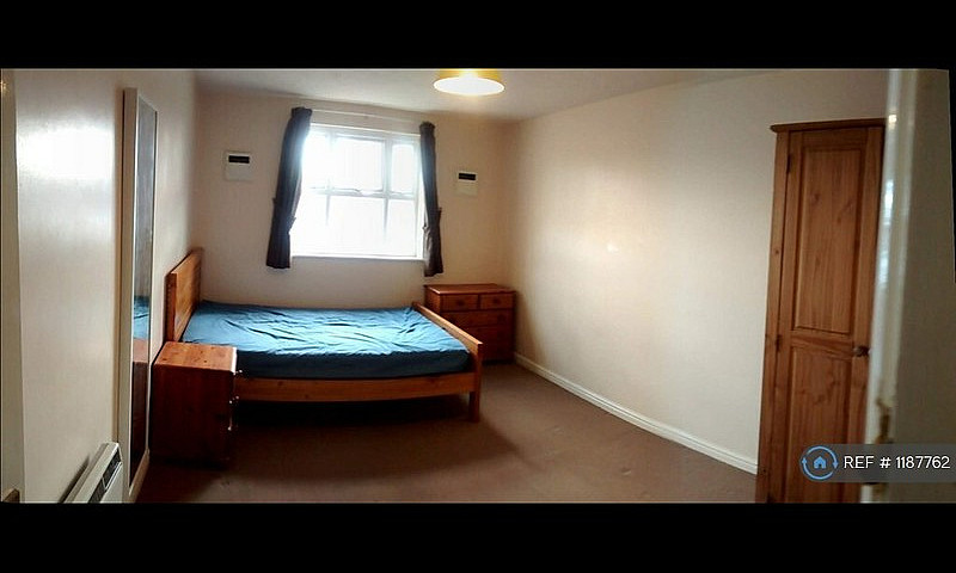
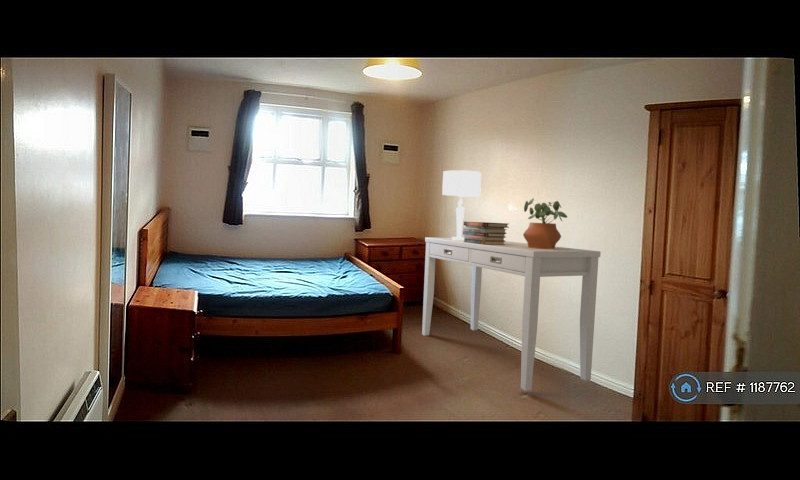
+ table lamp [441,169,482,240]
+ book stack [462,221,510,245]
+ desk [421,236,602,392]
+ potted plant [522,197,568,249]
